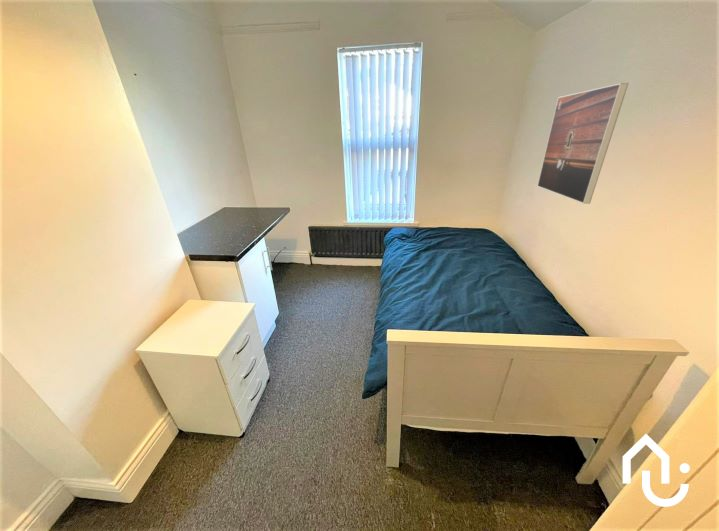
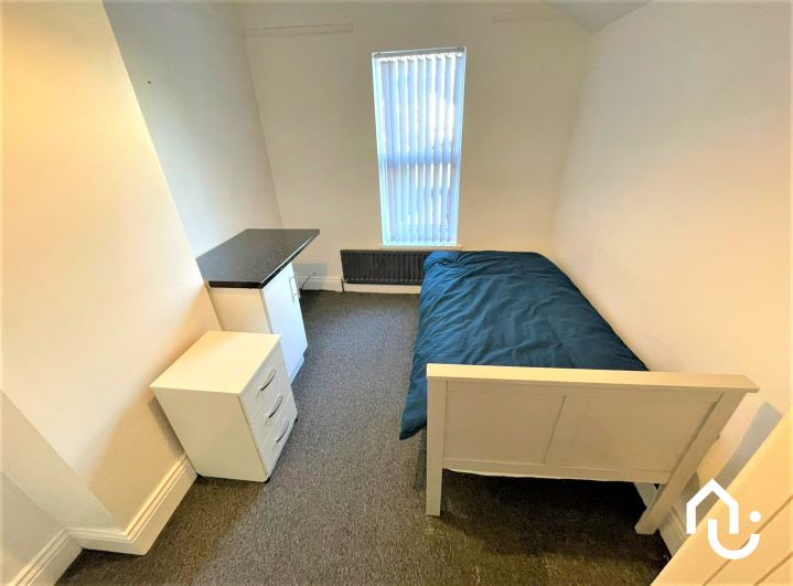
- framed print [536,82,630,205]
